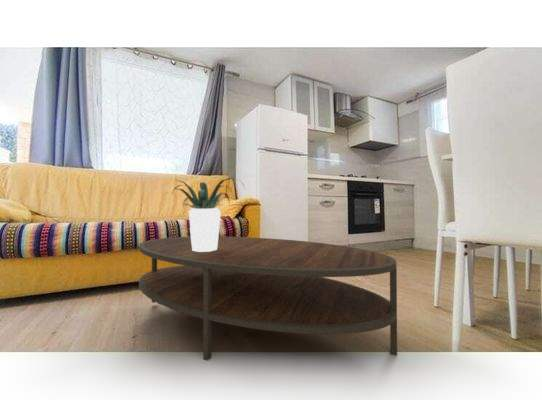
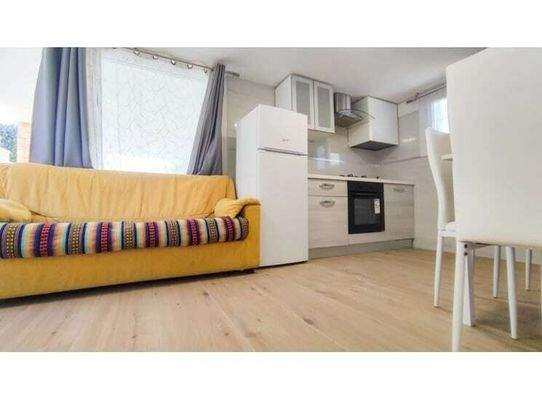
- potted plant [161,177,246,252]
- coffee table [138,236,398,362]
